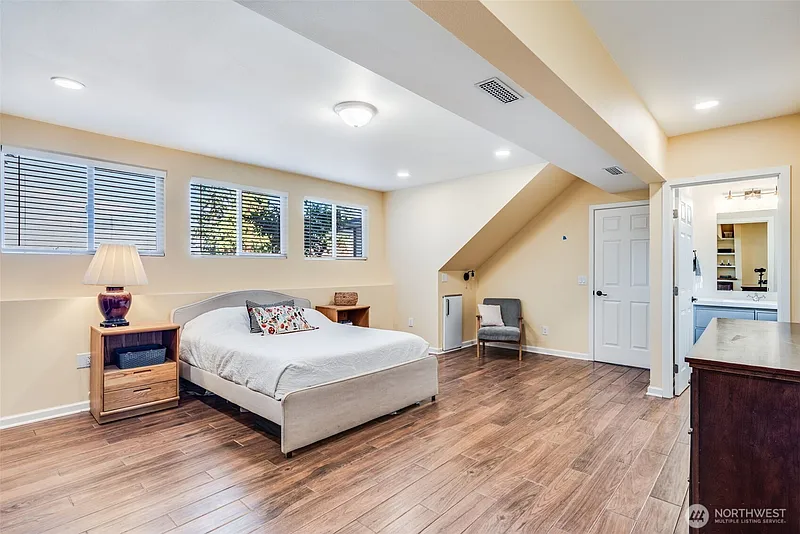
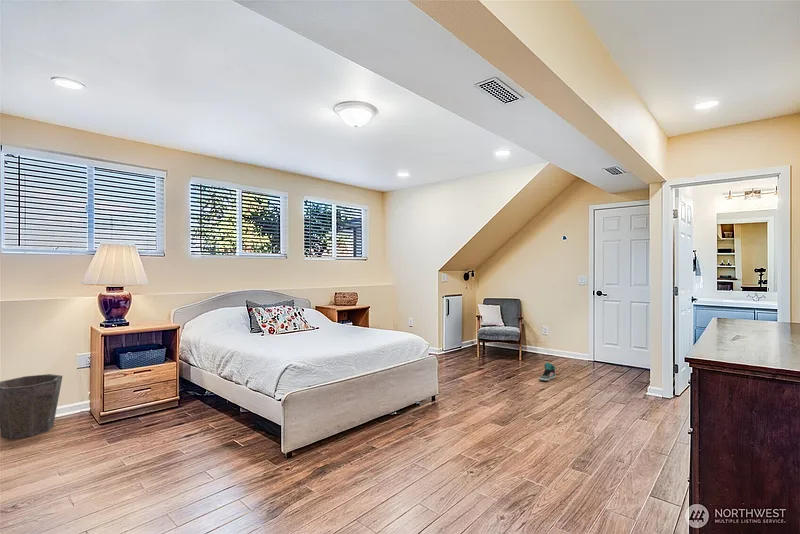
+ sneaker [538,362,556,382]
+ waste bin [0,373,63,440]
